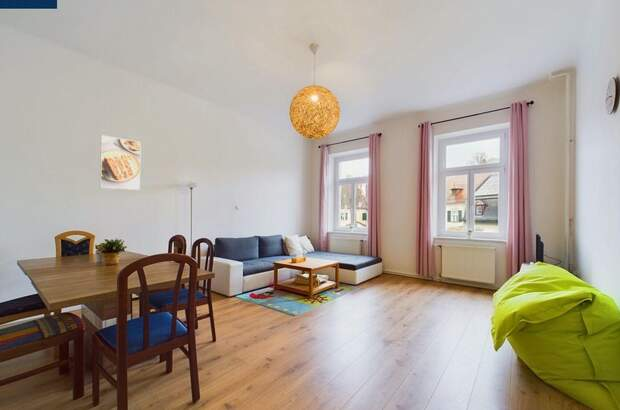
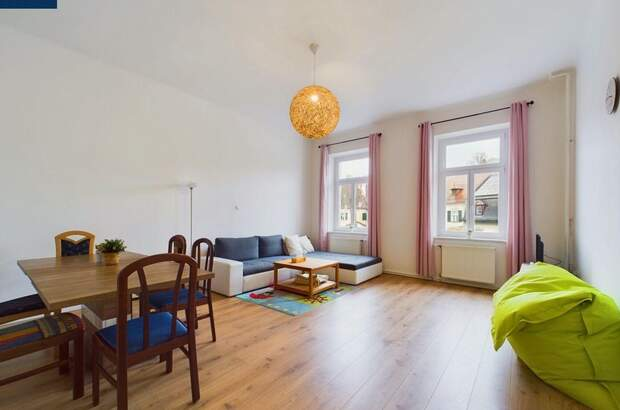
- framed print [99,134,142,191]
